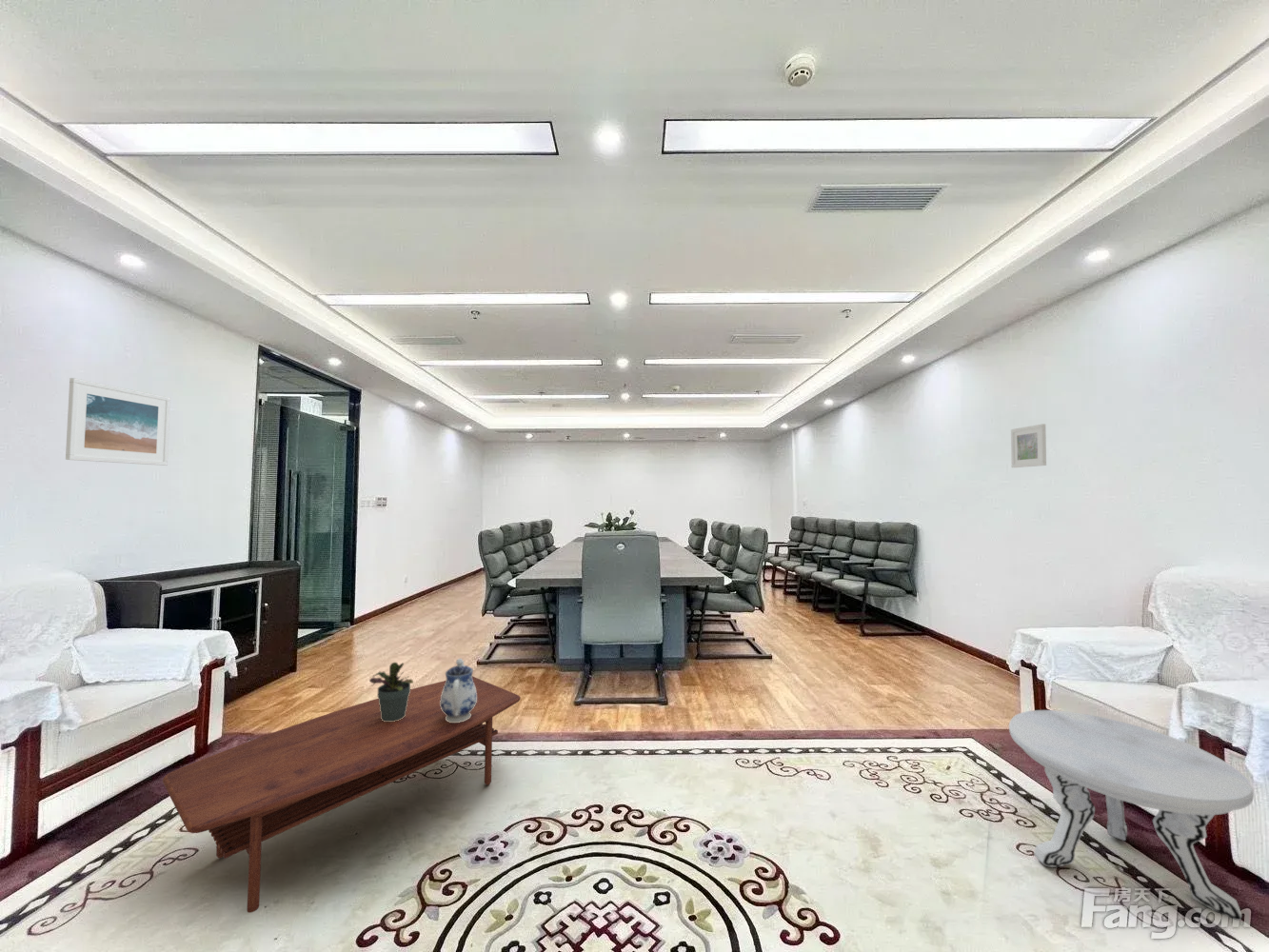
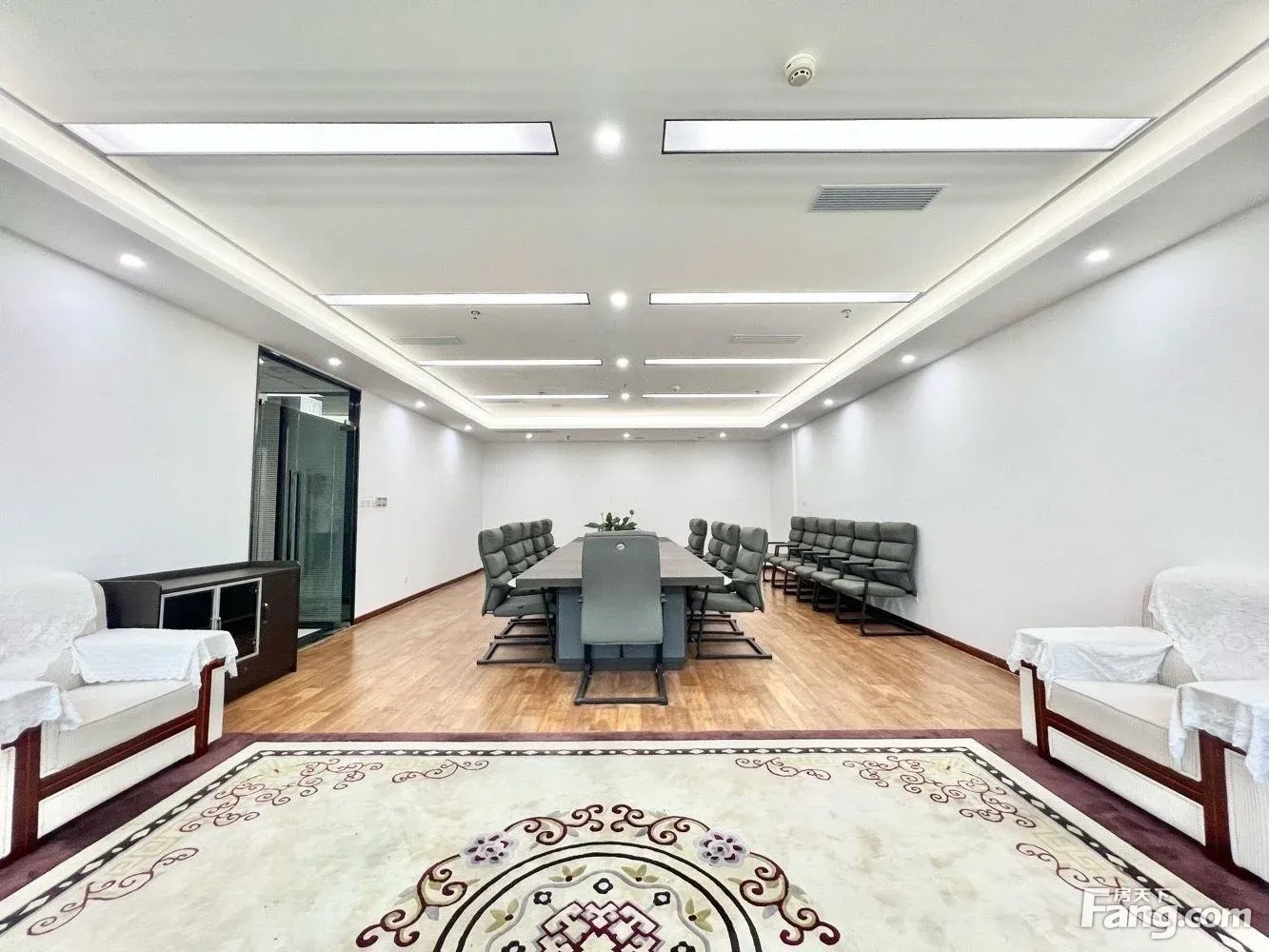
- potted plant [368,662,414,722]
- teapot [440,658,477,723]
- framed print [65,377,171,466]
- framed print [1010,423,1047,468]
- coffee table [162,675,521,914]
- side table [1008,709,1255,922]
